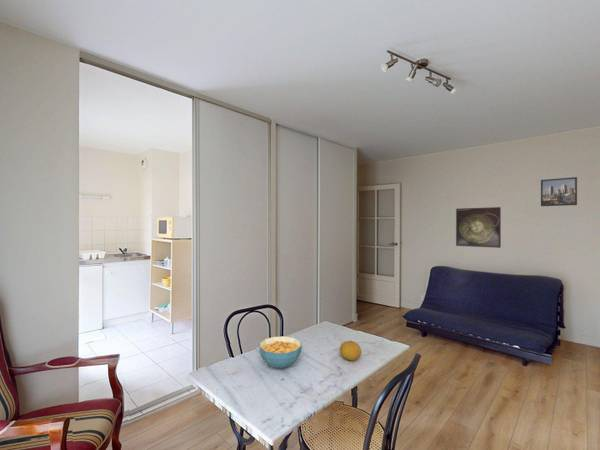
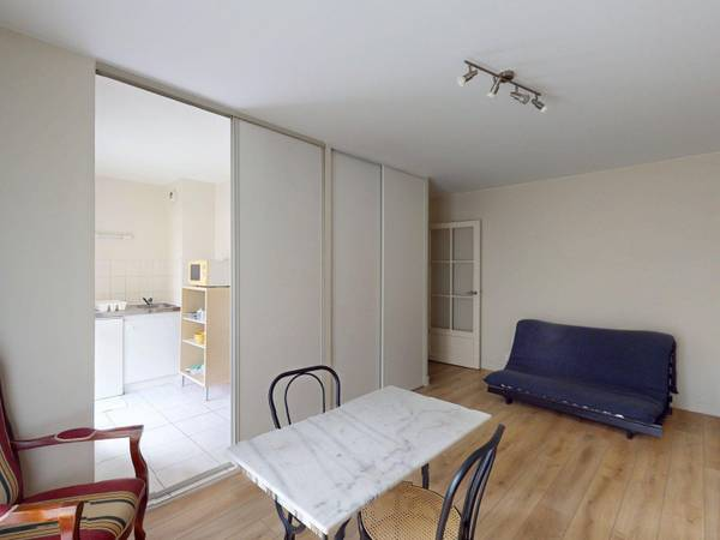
- fruit [339,340,362,362]
- cereal bowl [258,335,303,369]
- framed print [540,176,578,207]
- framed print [455,206,502,249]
